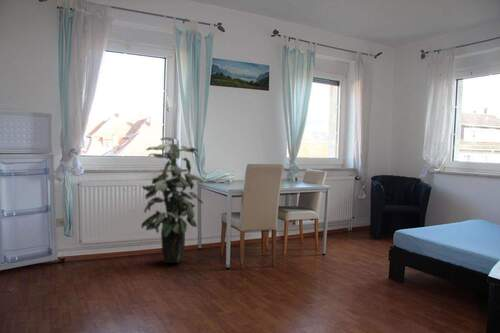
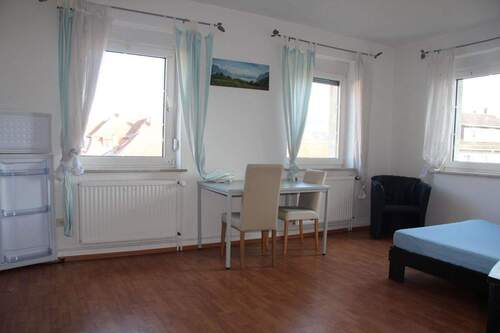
- indoor plant [140,136,204,264]
